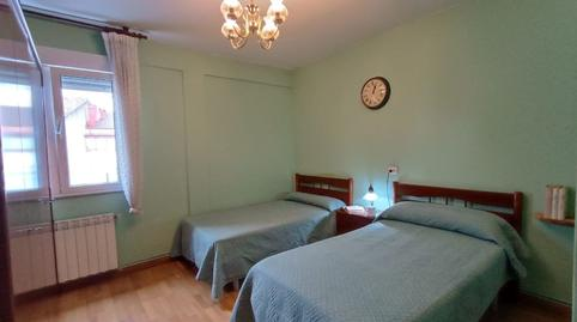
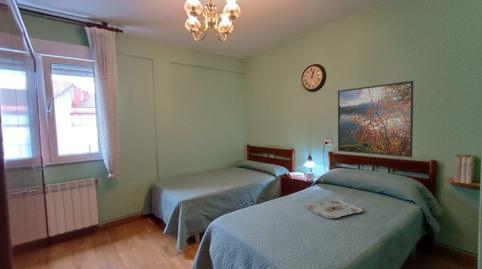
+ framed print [337,80,414,158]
+ serving tray [305,198,363,219]
